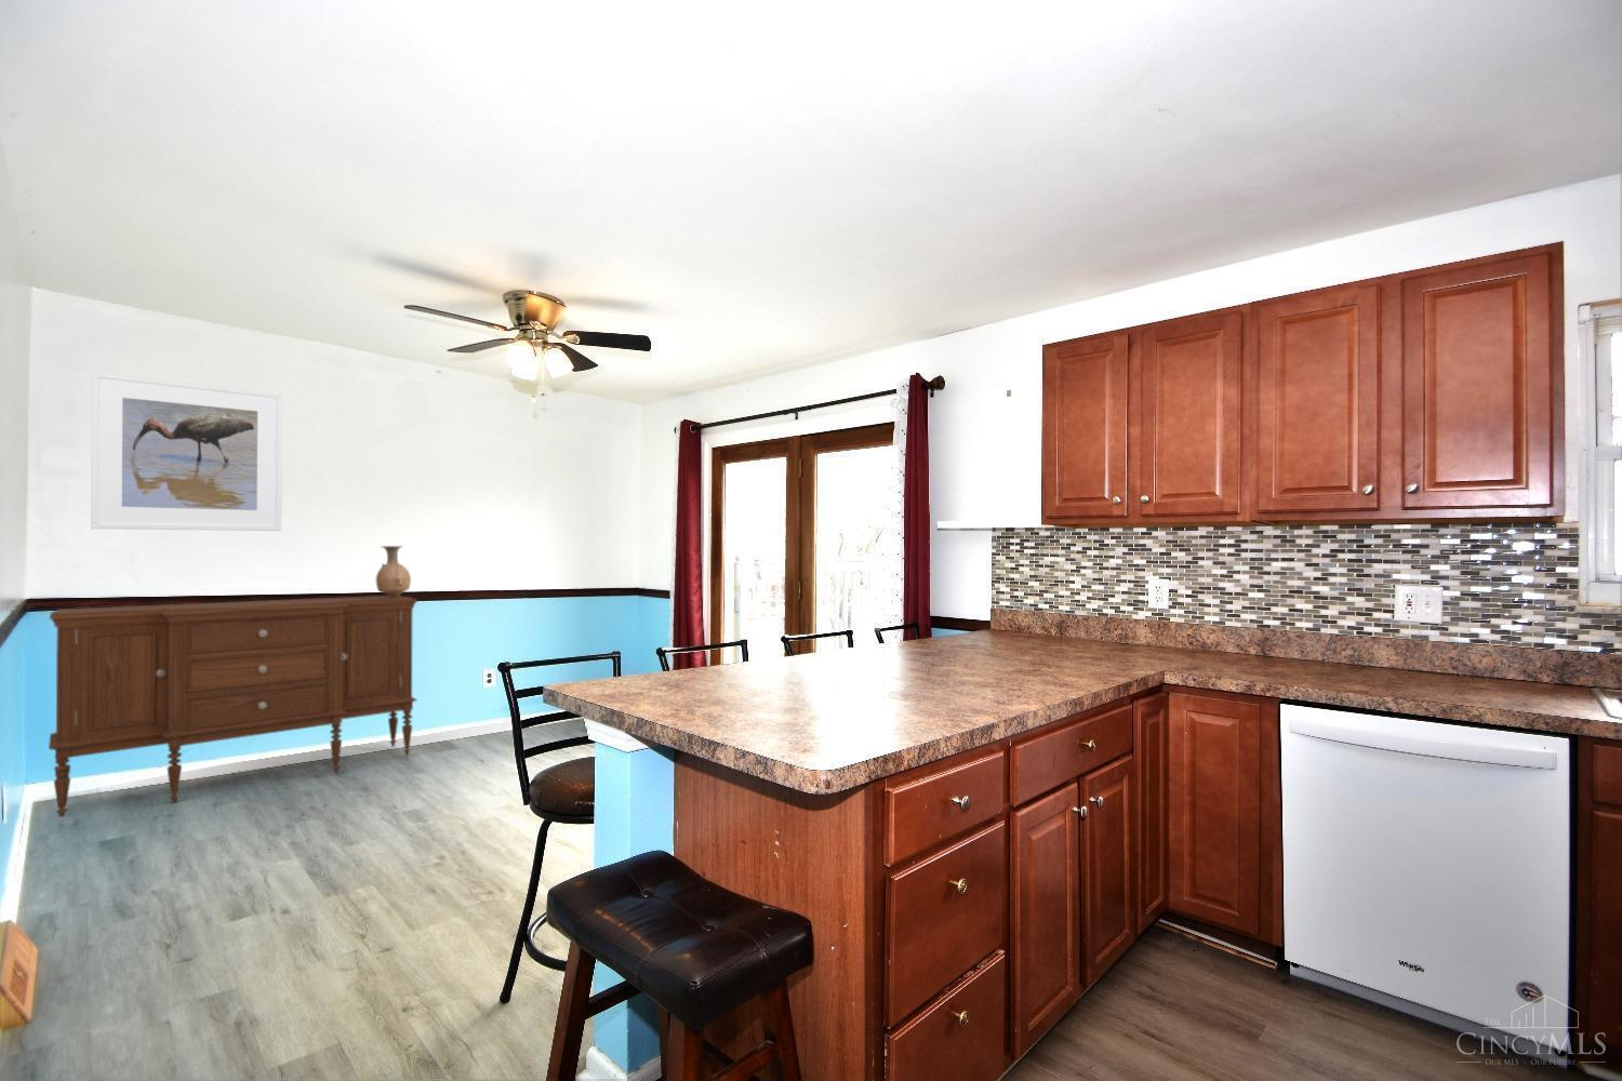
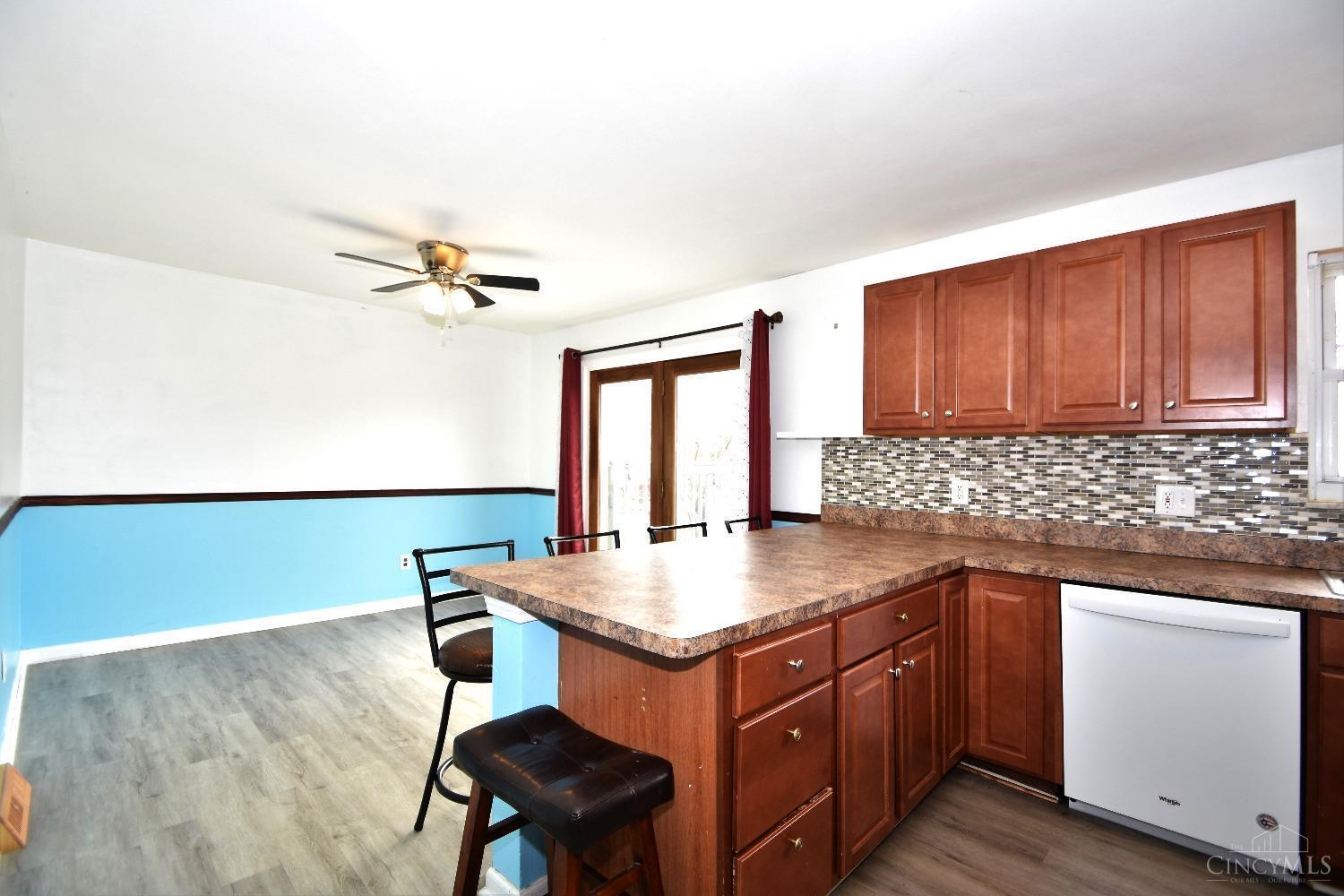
- vase [375,545,412,597]
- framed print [89,370,284,532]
- sideboard [47,595,419,818]
